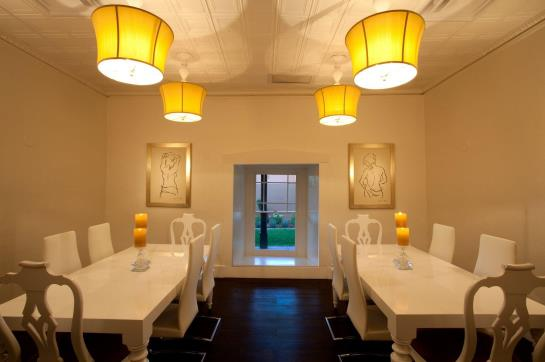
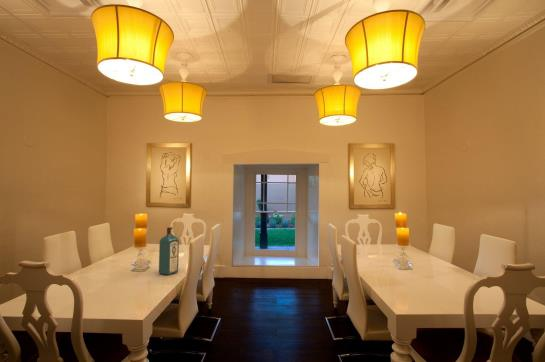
+ liquor [158,226,180,276]
